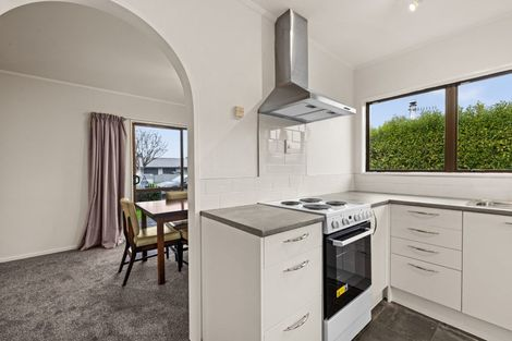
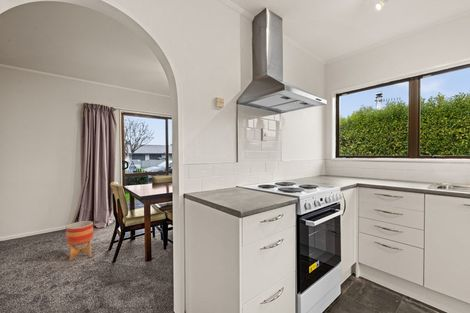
+ planter [65,220,94,262]
